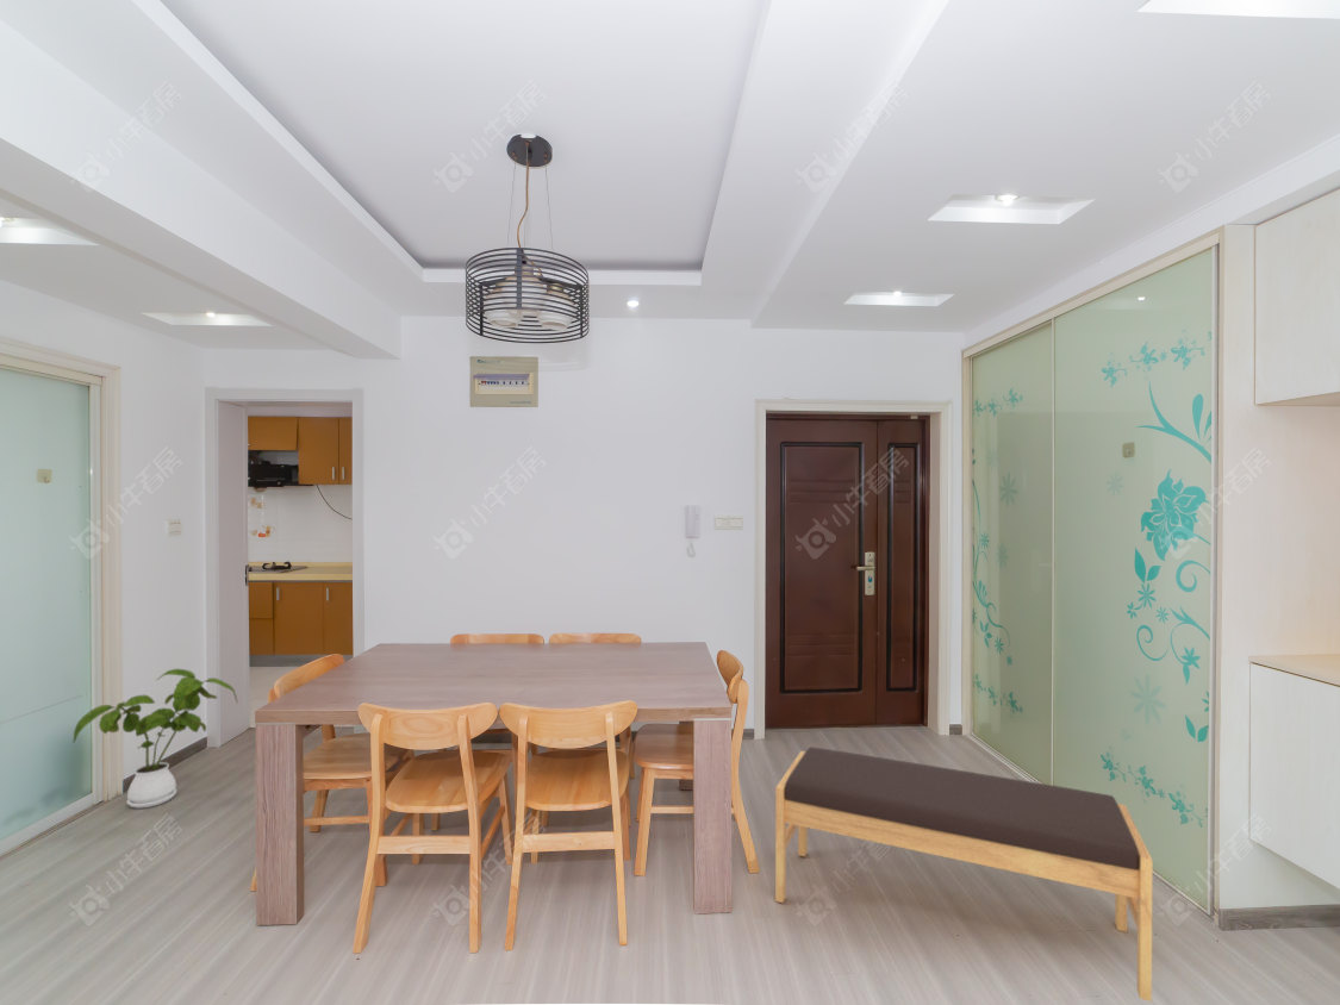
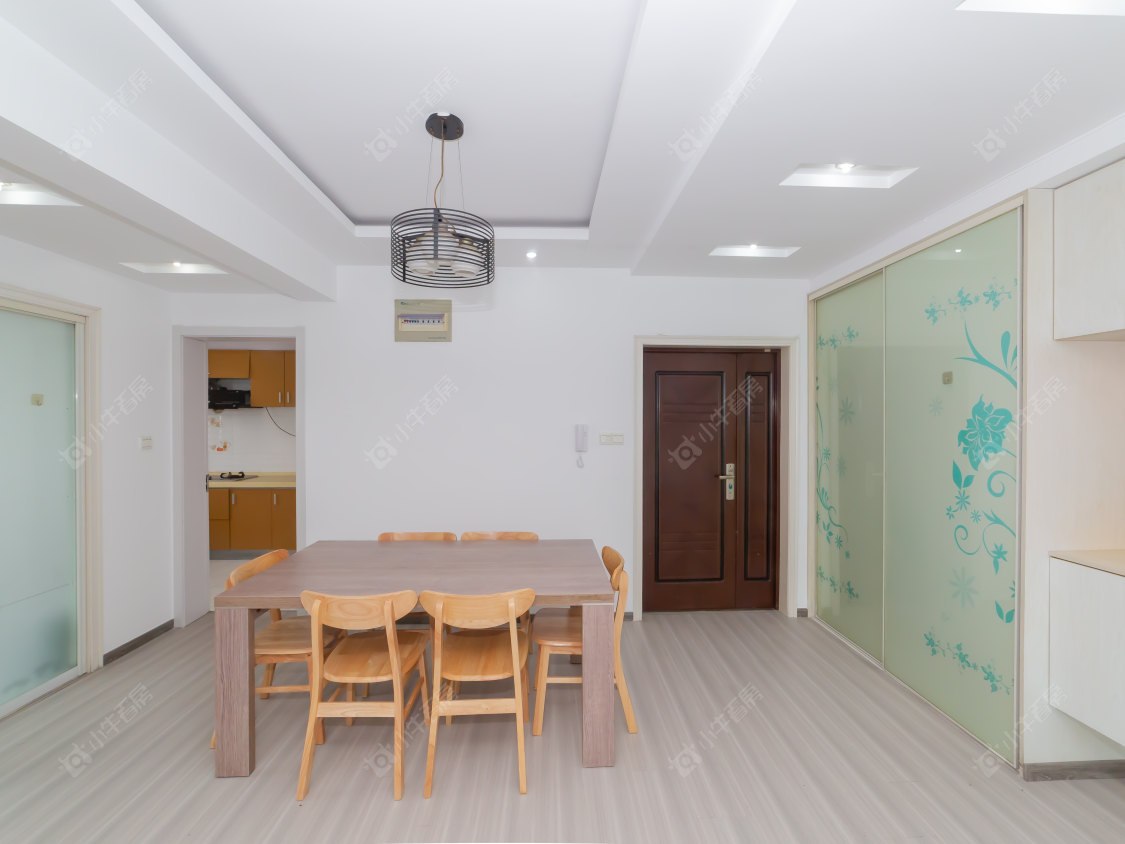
- bench [774,745,1154,1003]
- house plant [71,668,239,810]
